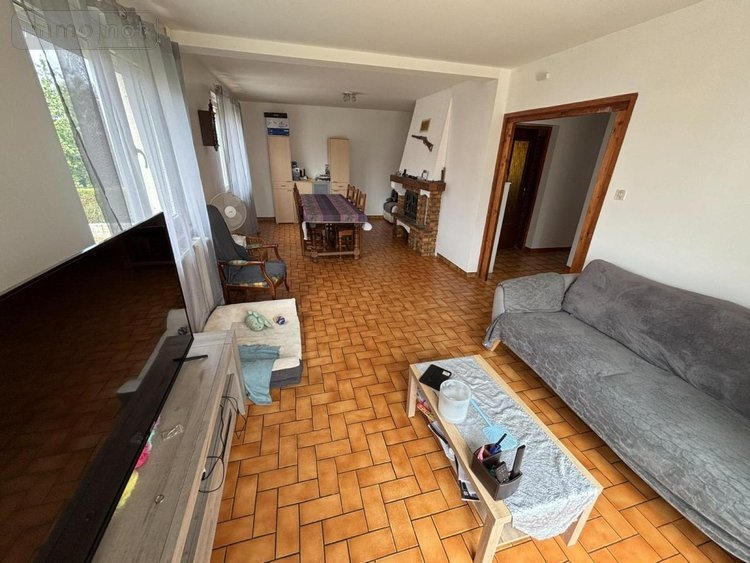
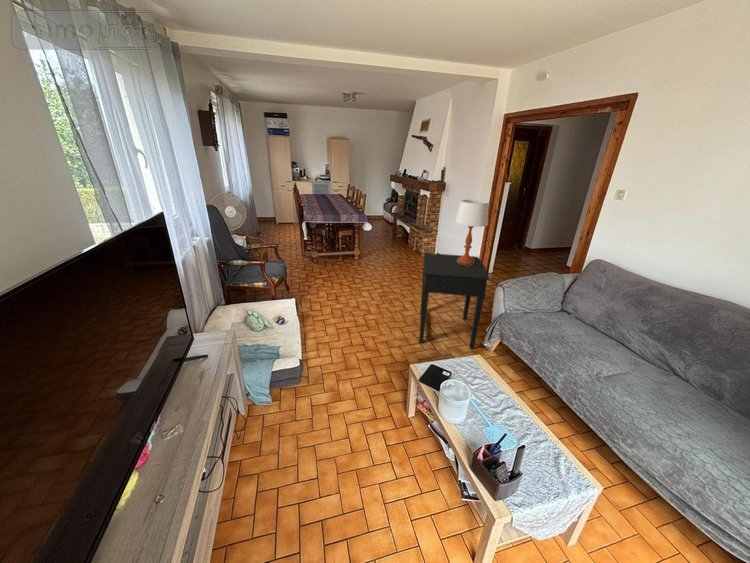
+ table lamp [454,199,489,265]
+ side table [418,252,490,350]
